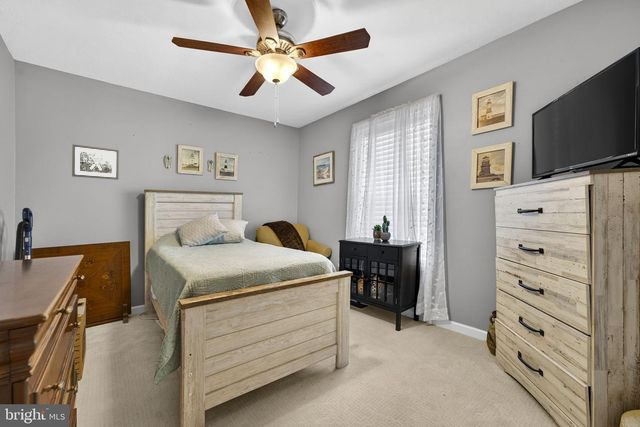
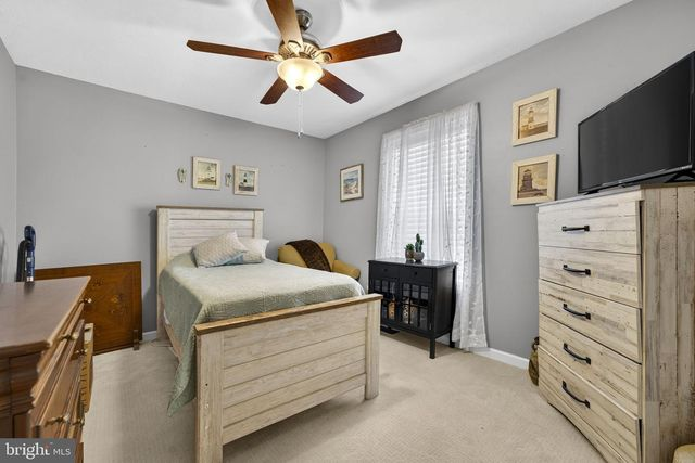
- wall art [71,143,120,181]
